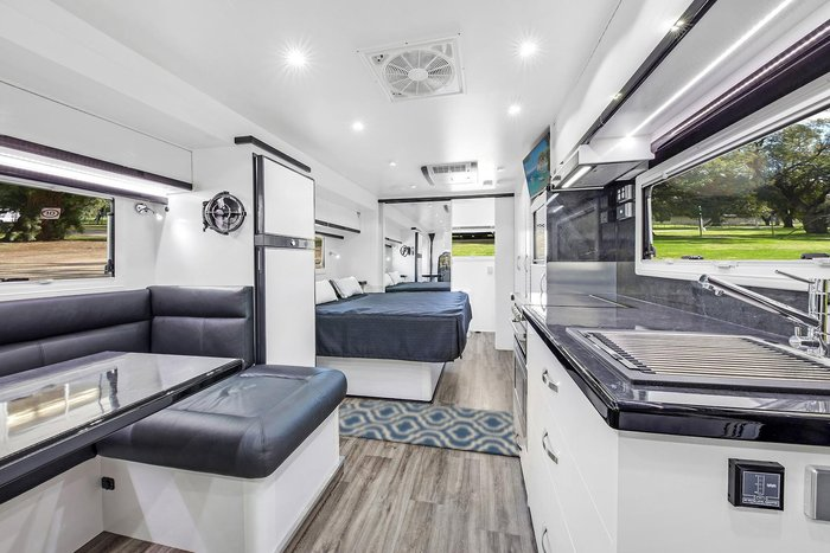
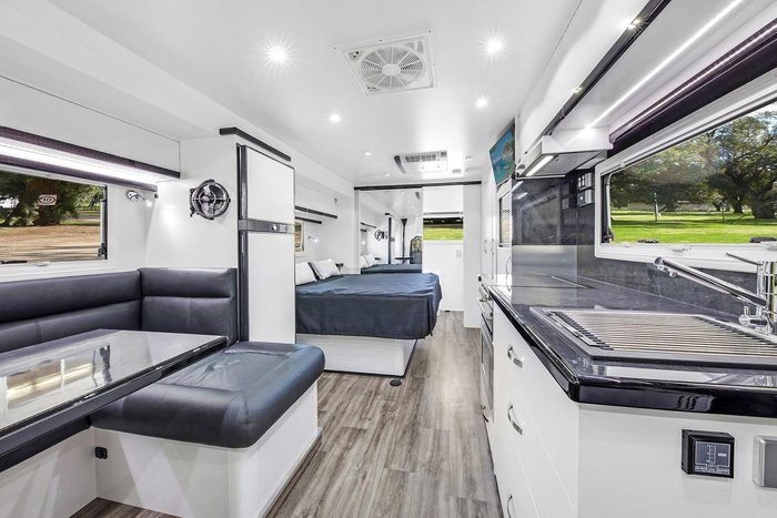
- rug [338,399,521,457]
